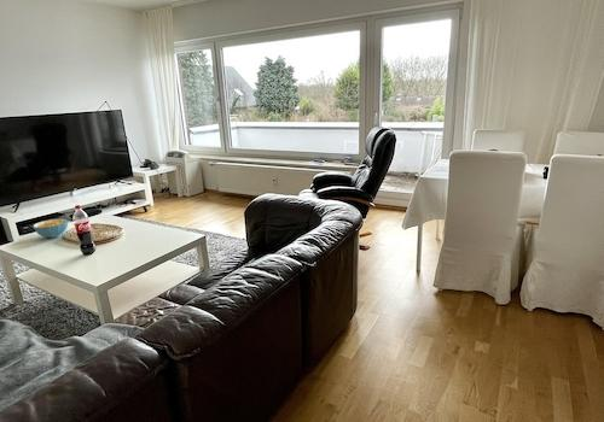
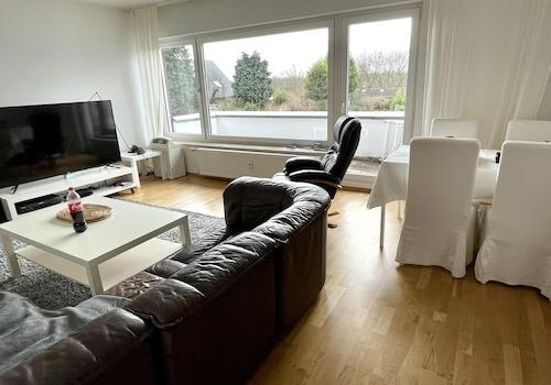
- cereal bowl [33,217,69,239]
